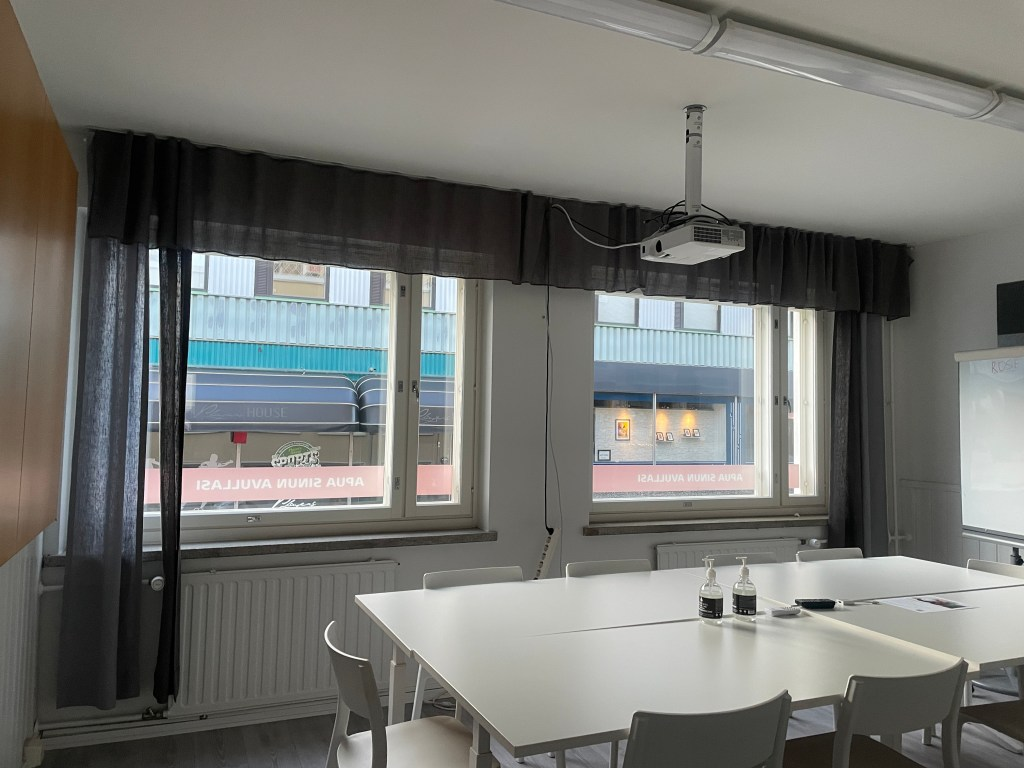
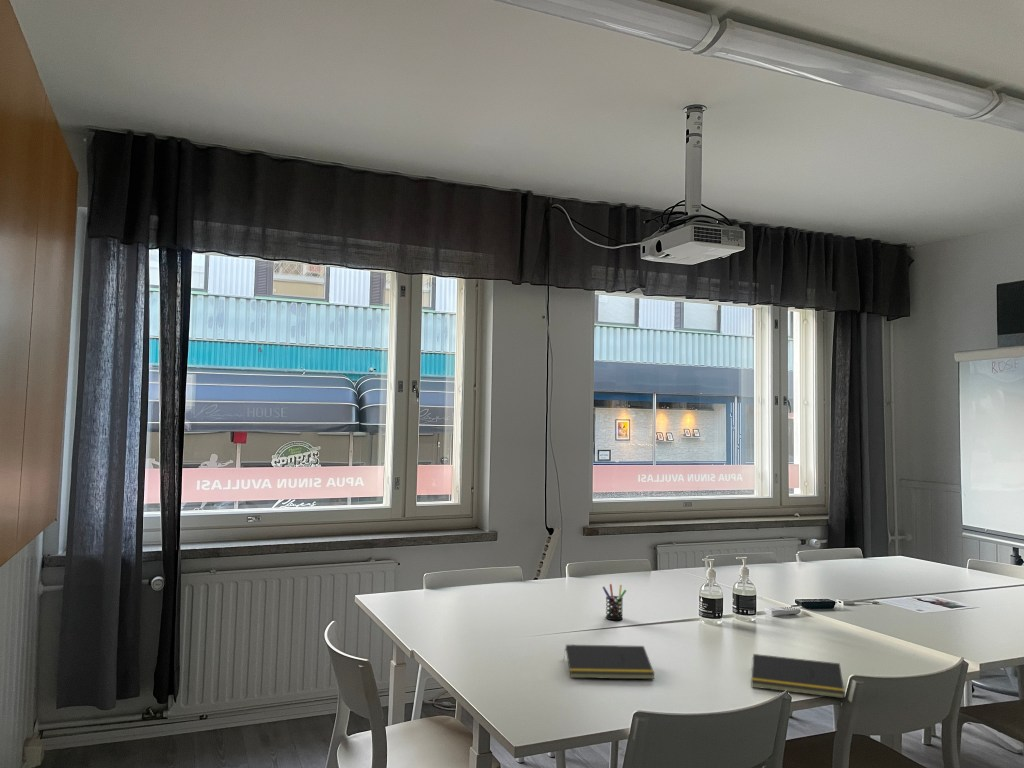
+ notepad [750,653,846,699]
+ pen holder [601,583,627,621]
+ notepad [562,644,656,680]
